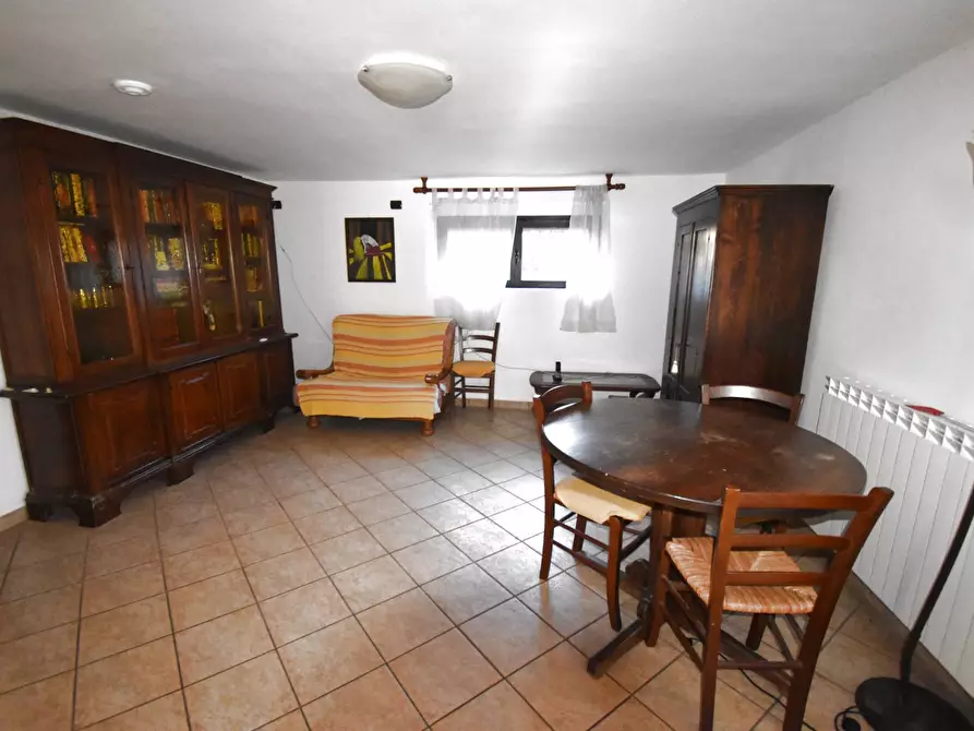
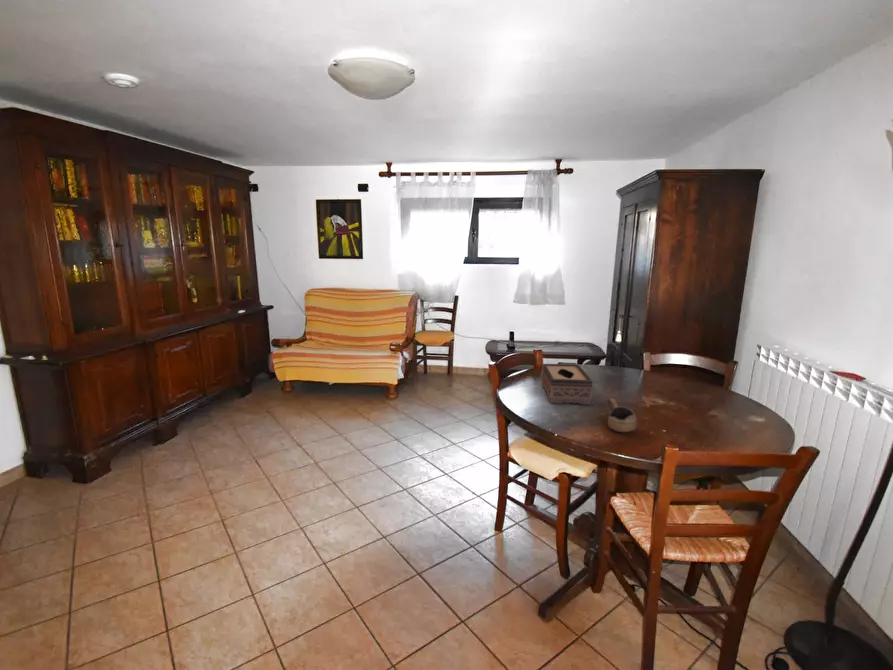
+ cup [605,397,638,433]
+ tissue box [540,363,594,406]
